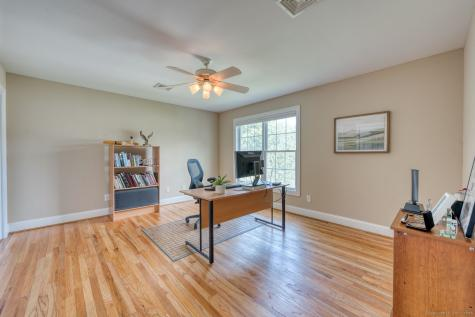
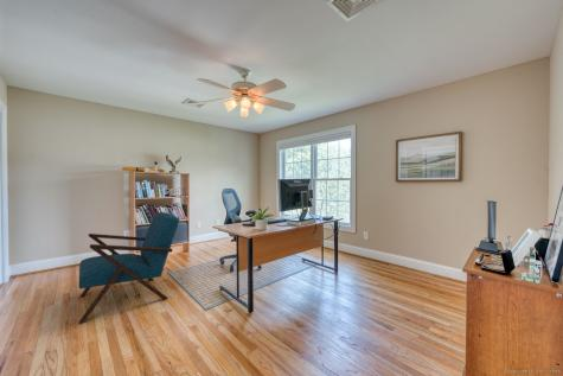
+ armchair [77,211,180,325]
